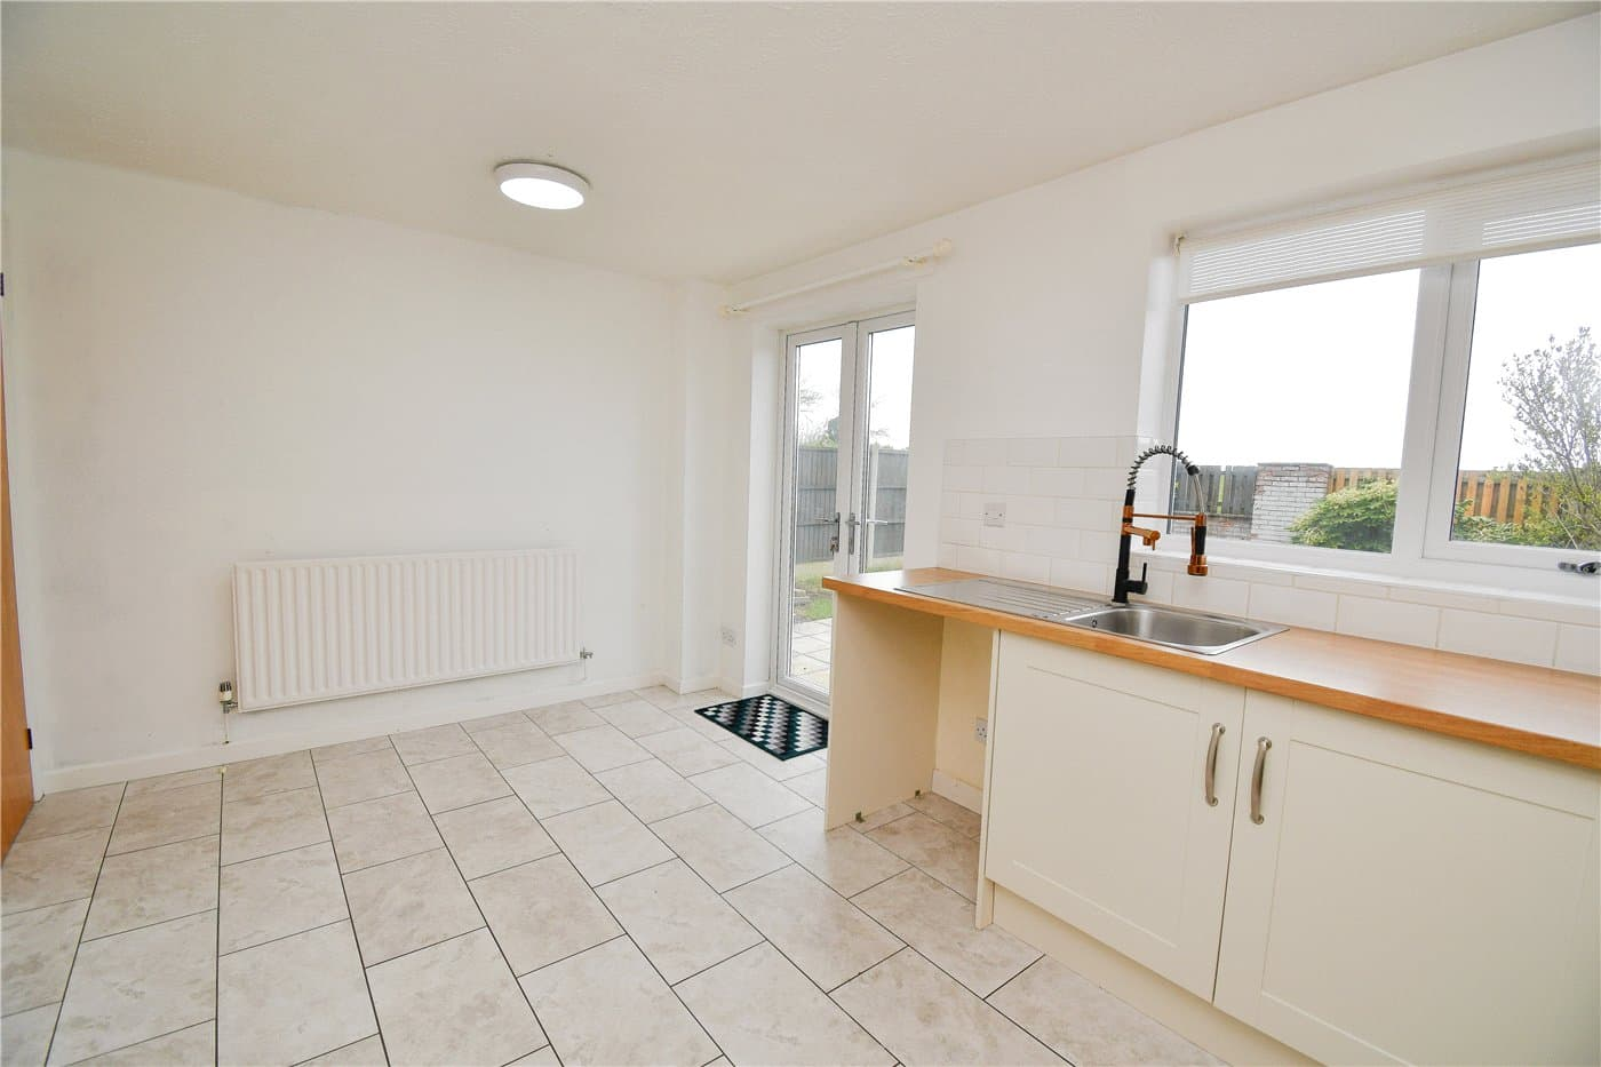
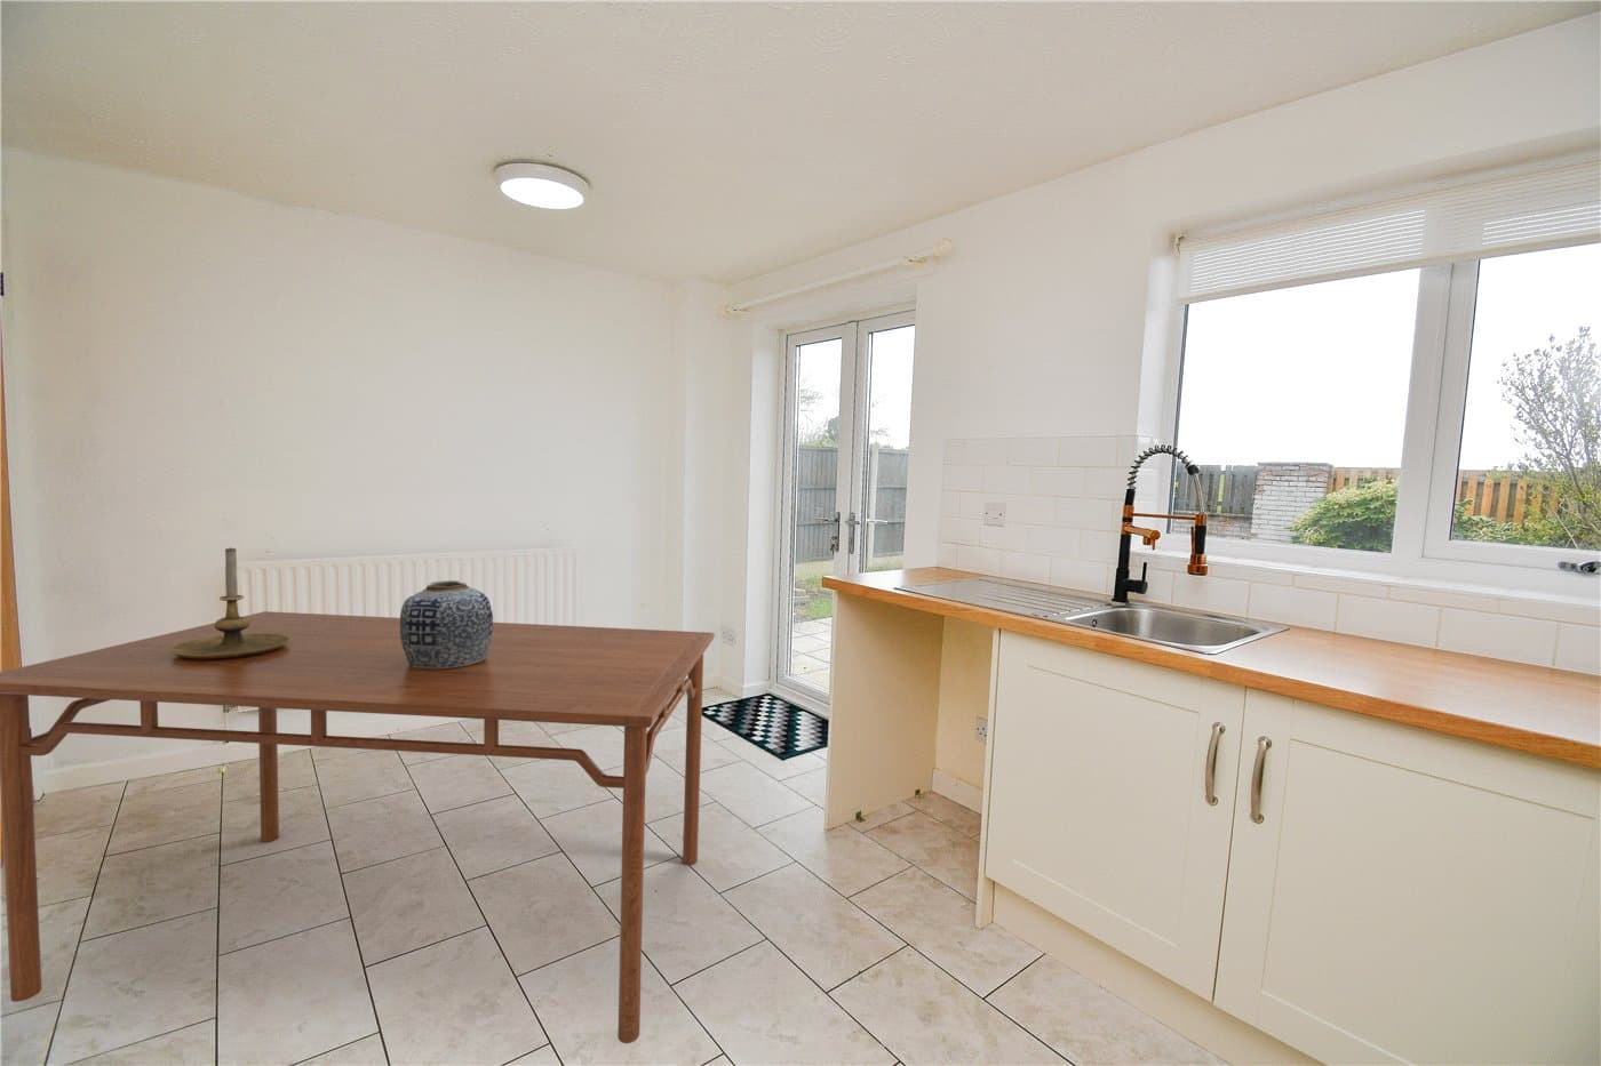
+ vase [399,579,494,670]
+ candle holder [170,546,289,659]
+ dining table [0,610,715,1045]
